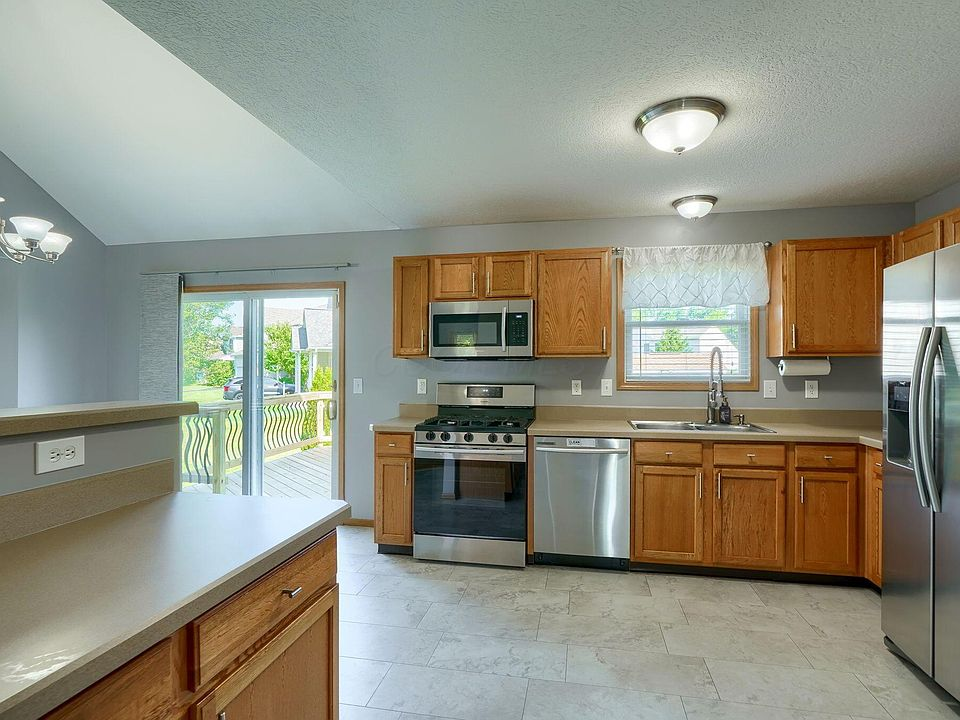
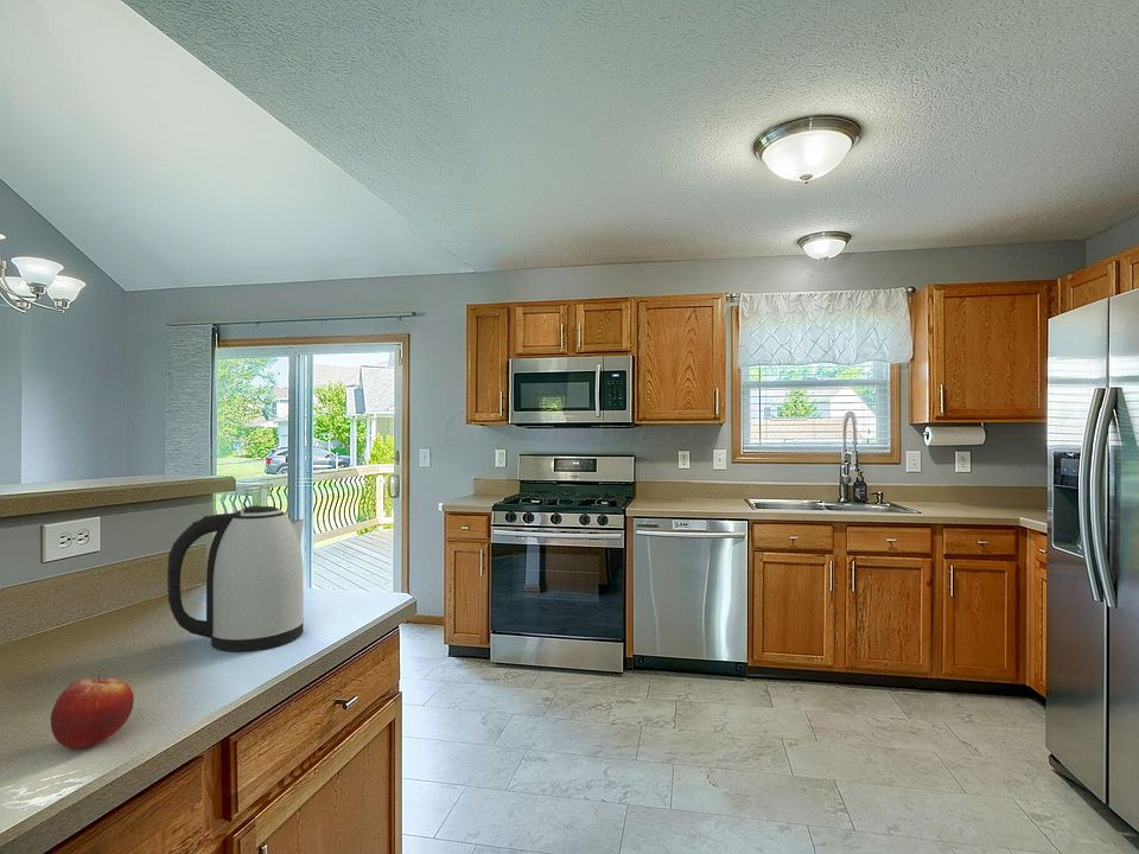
+ kettle [166,504,305,652]
+ fruit [50,675,135,750]
